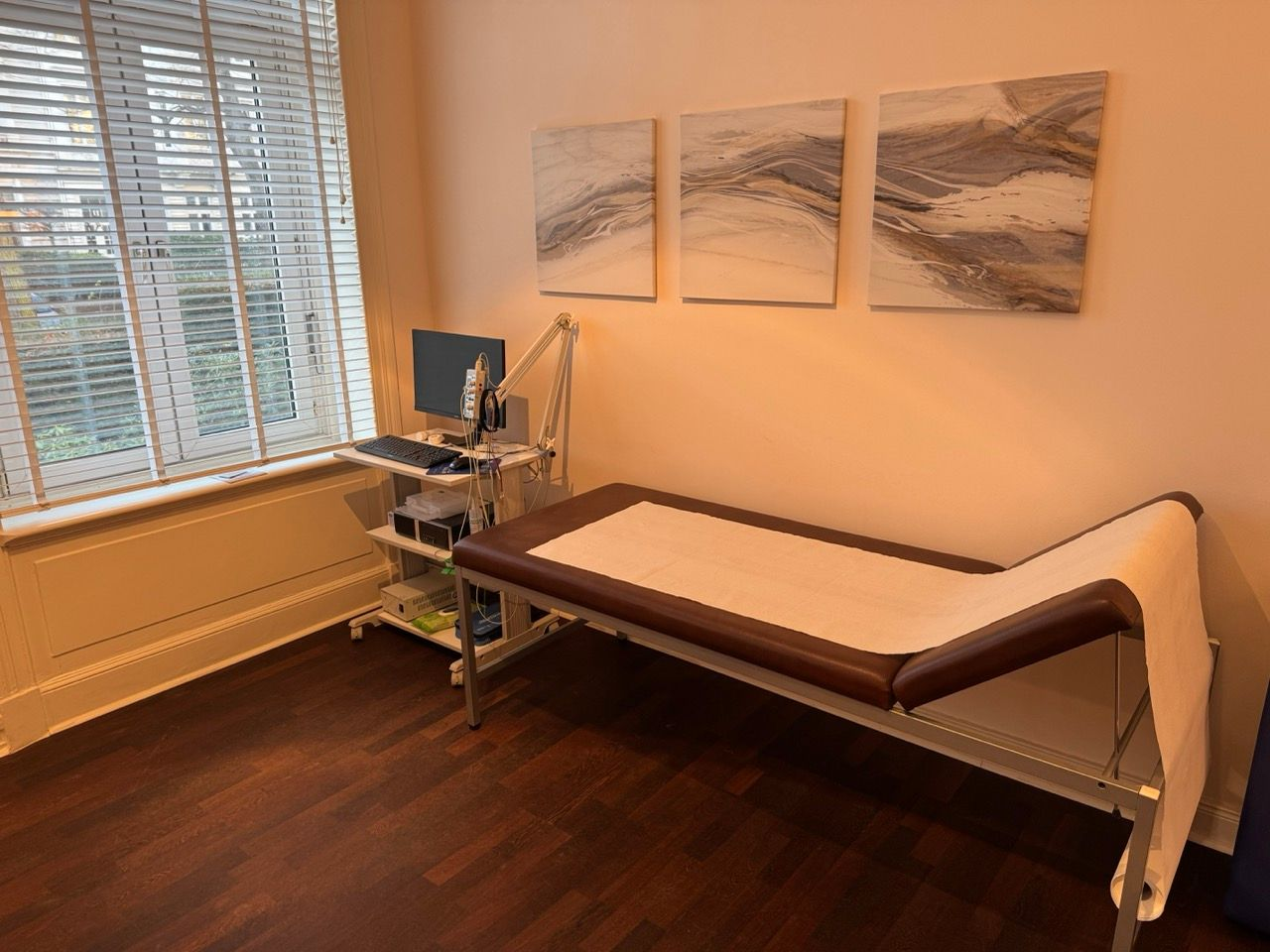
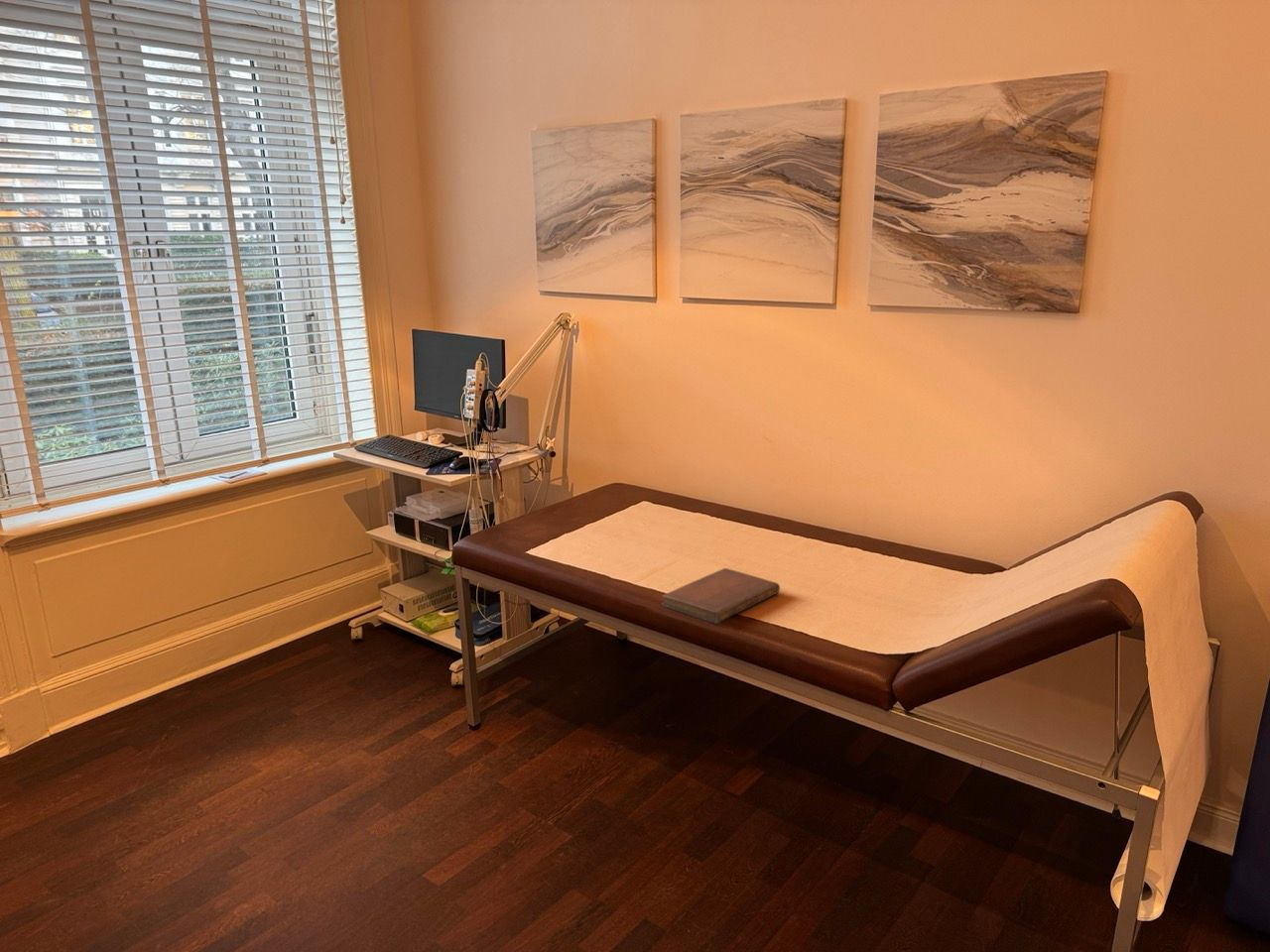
+ notebook [661,567,781,625]
